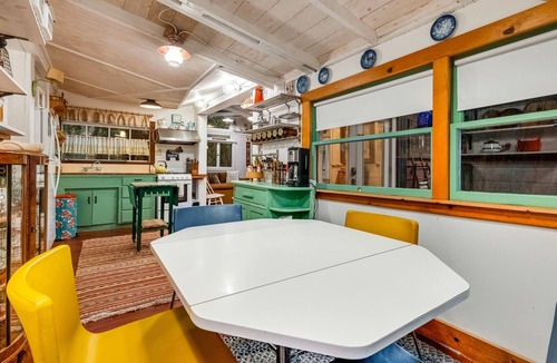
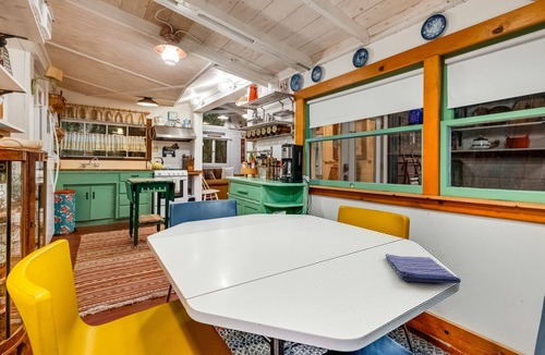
+ dish towel [385,253,462,284]
